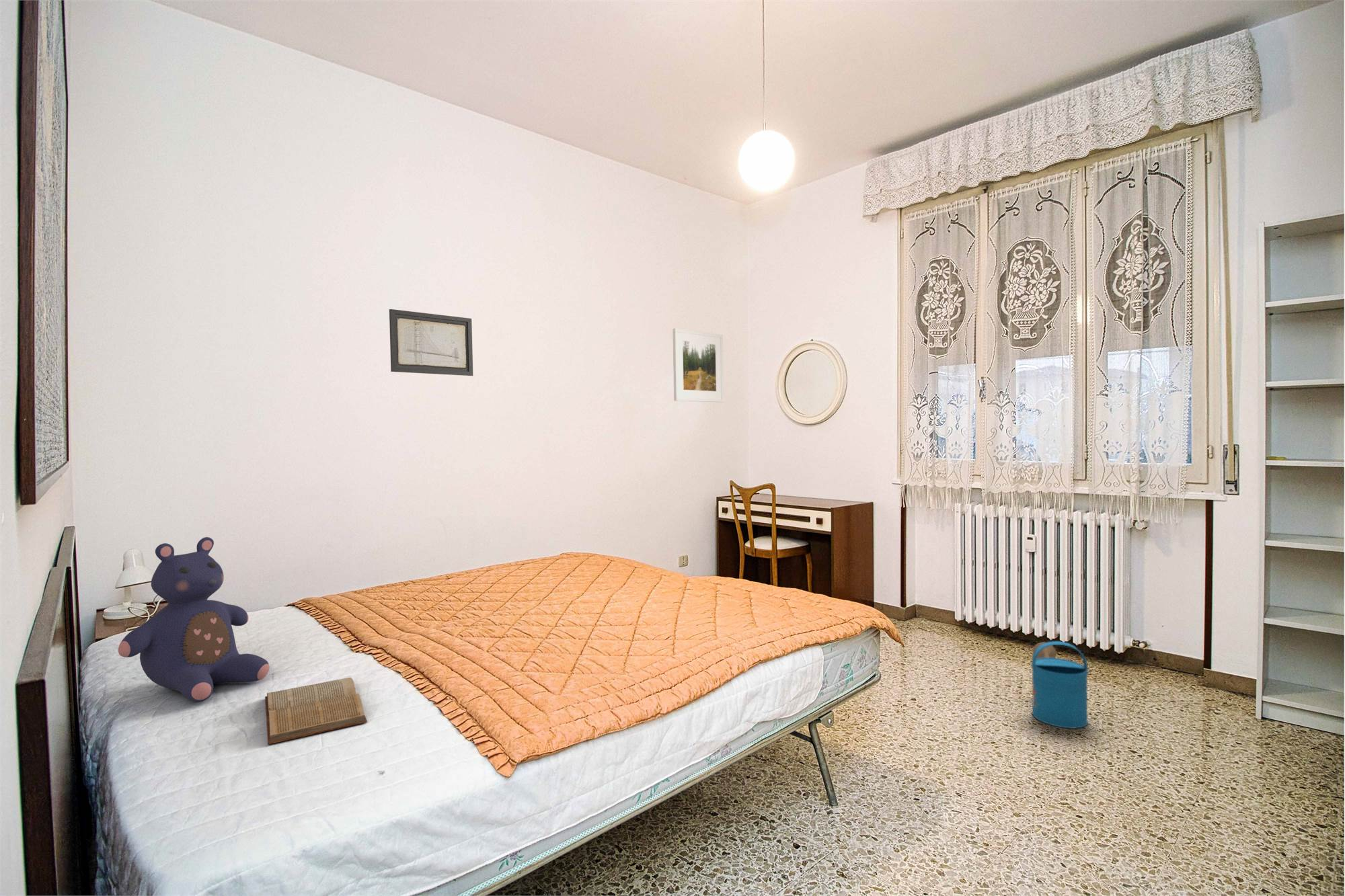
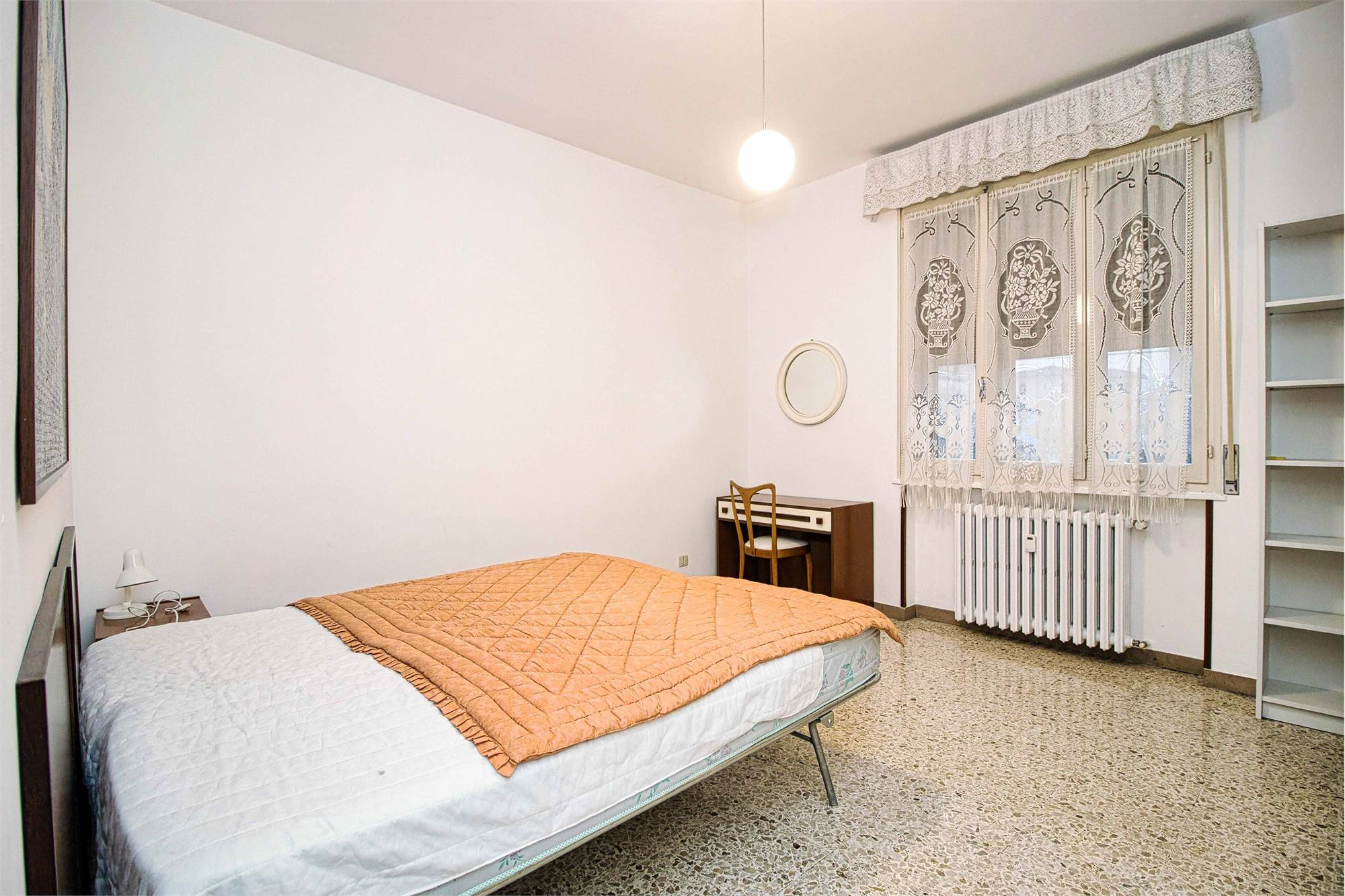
- wall art [389,309,473,376]
- book [264,677,368,745]
- watering can [1030,641,1089,729]
- teddy bear [118,536,270,703]
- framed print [672,327,724,403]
